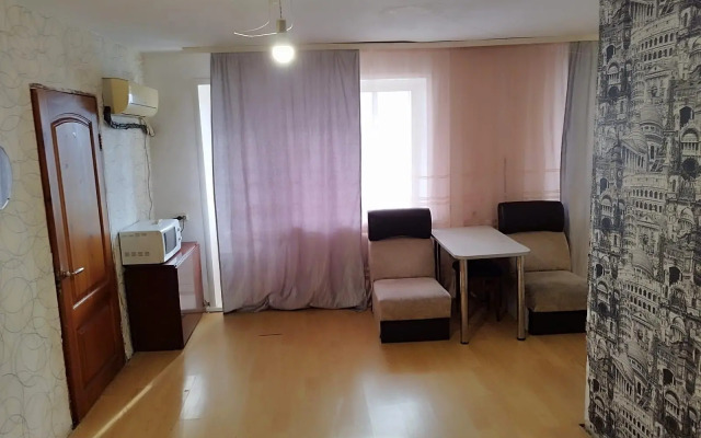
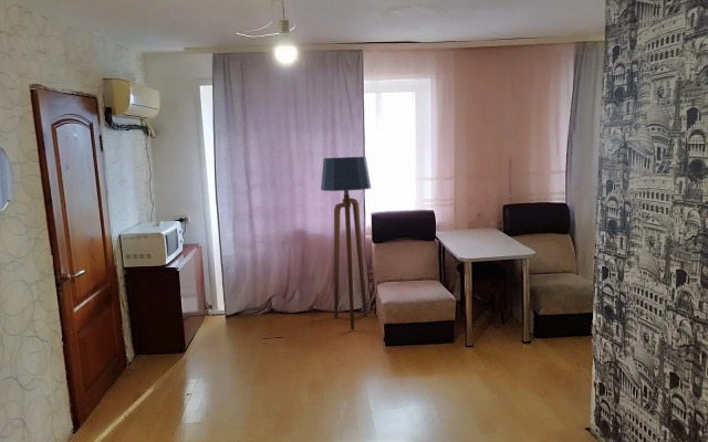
+ floor lamp [320,156,372,330]
